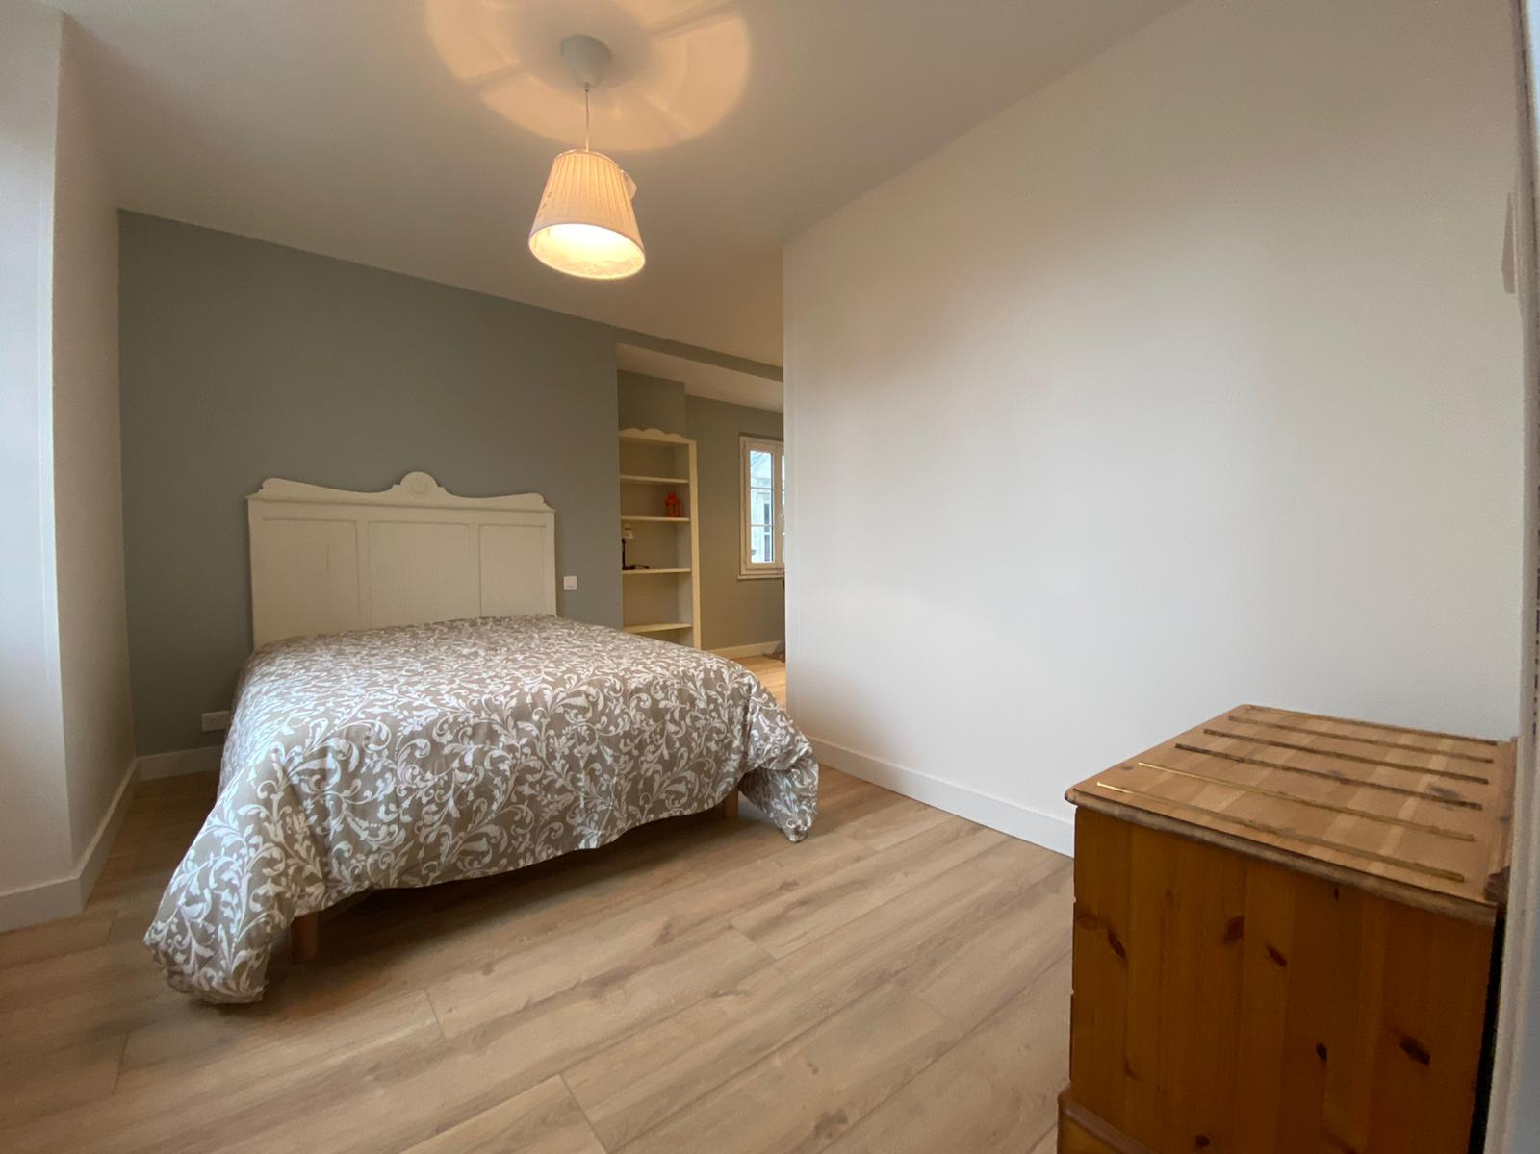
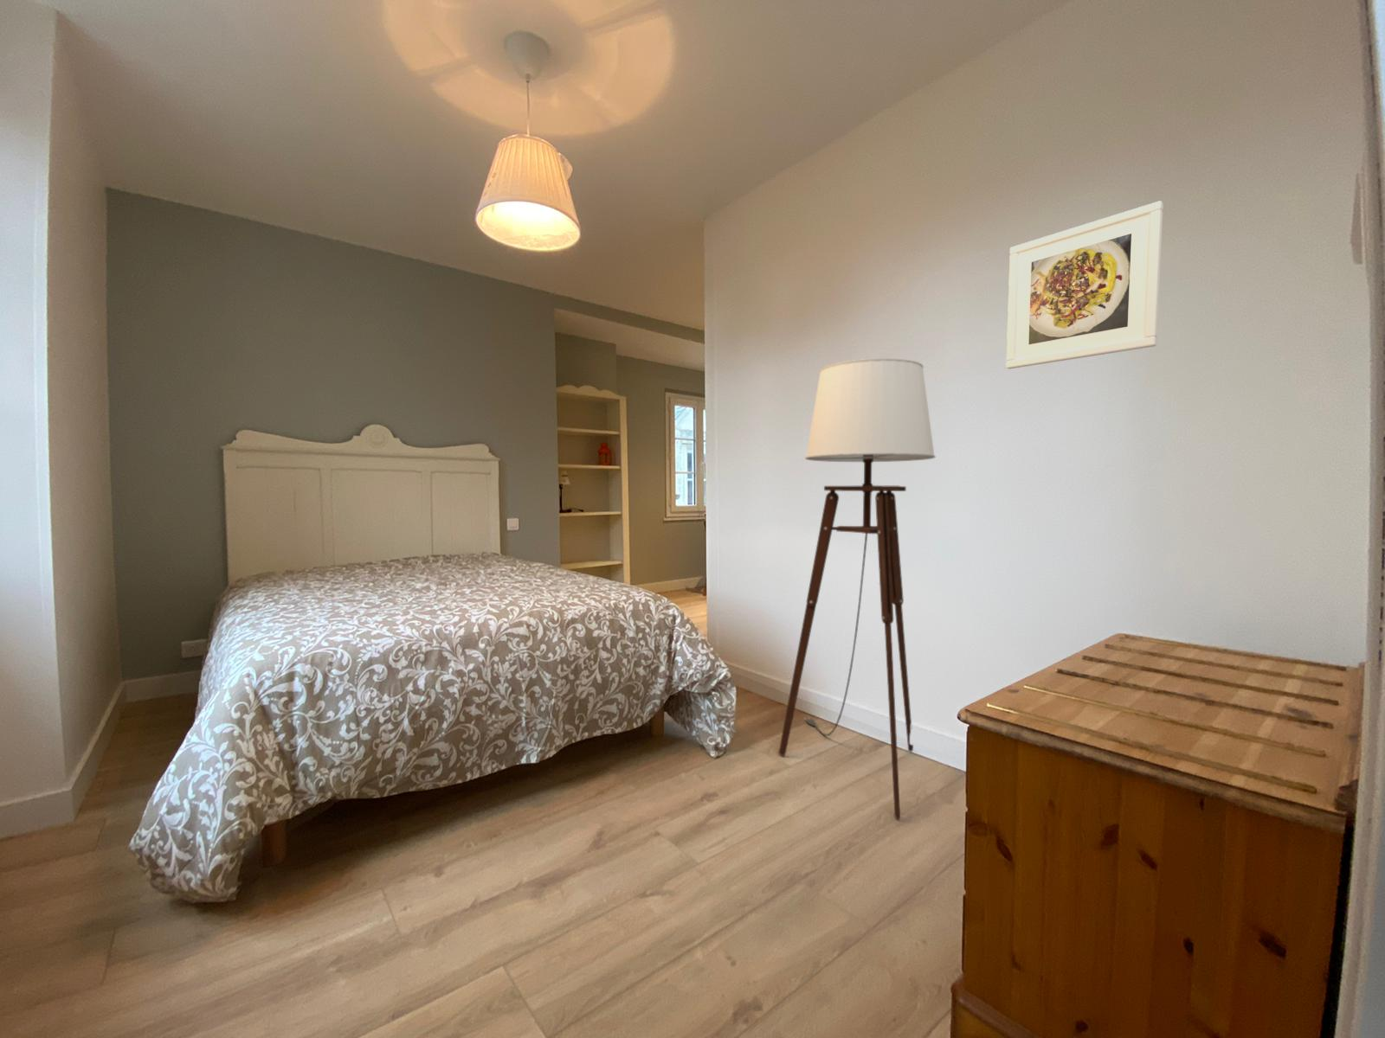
+ floor lamp [779,358,937,821]
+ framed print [1005,200,1165,370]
